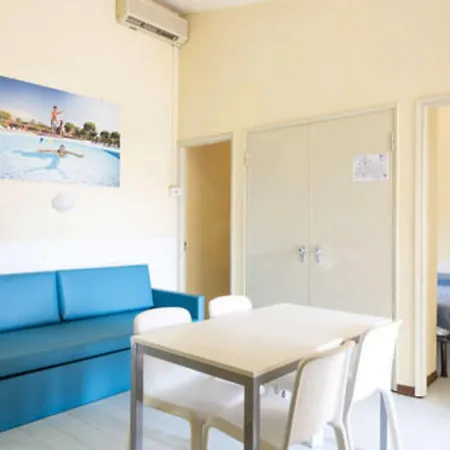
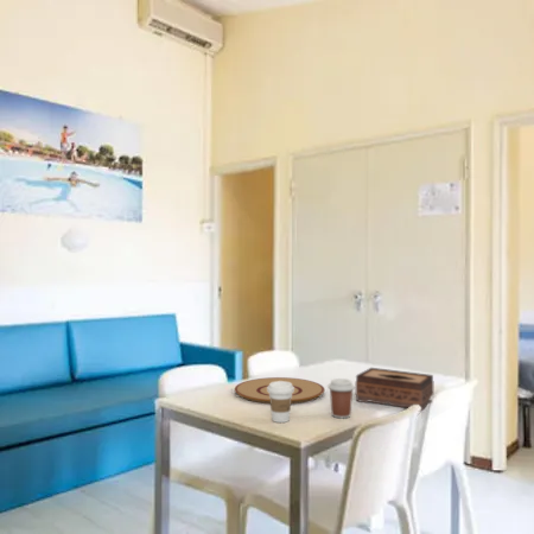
+ tissue box [355,367,434,412]
+ coffee cup [267,381,294,424]
+ coffee cup [326,377,356,420]
+ plate [234,376,325,405]
